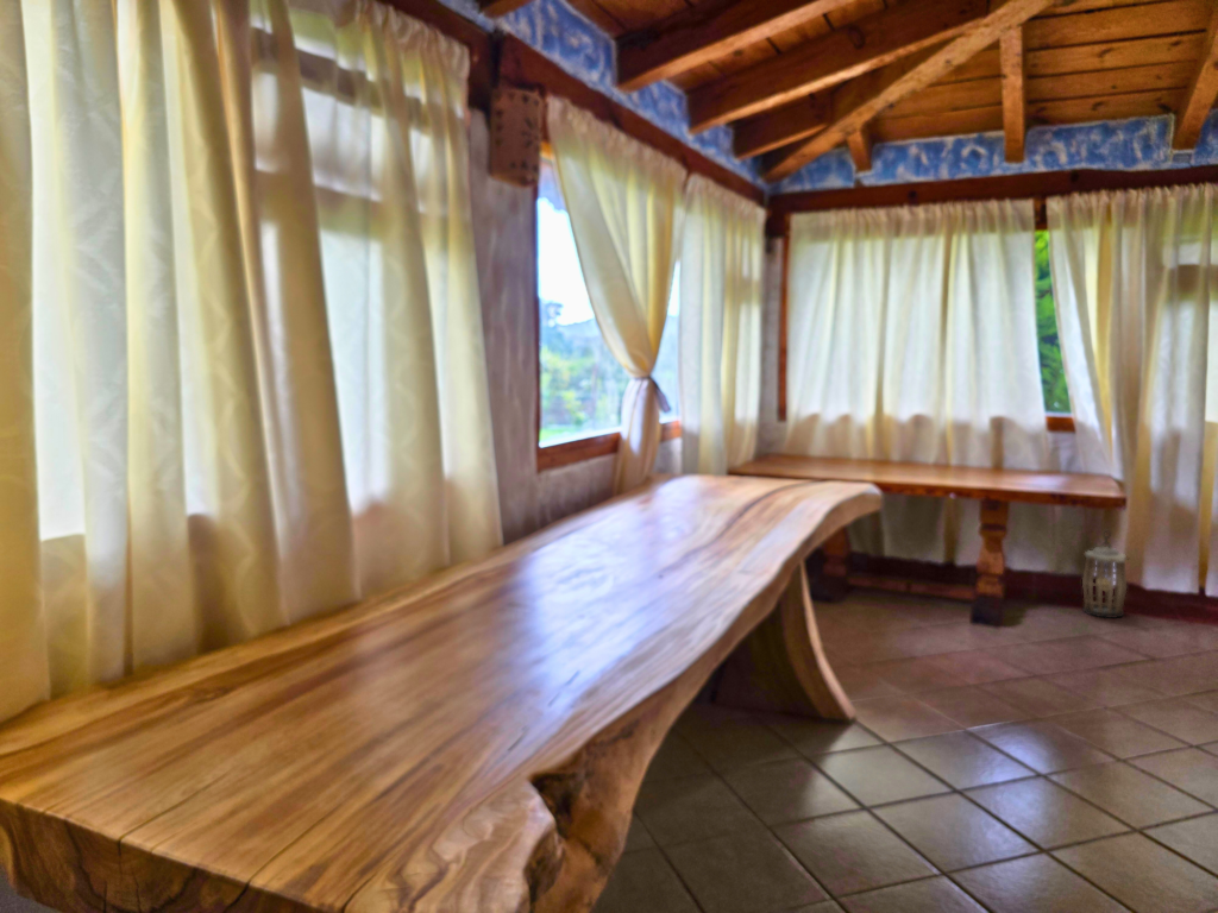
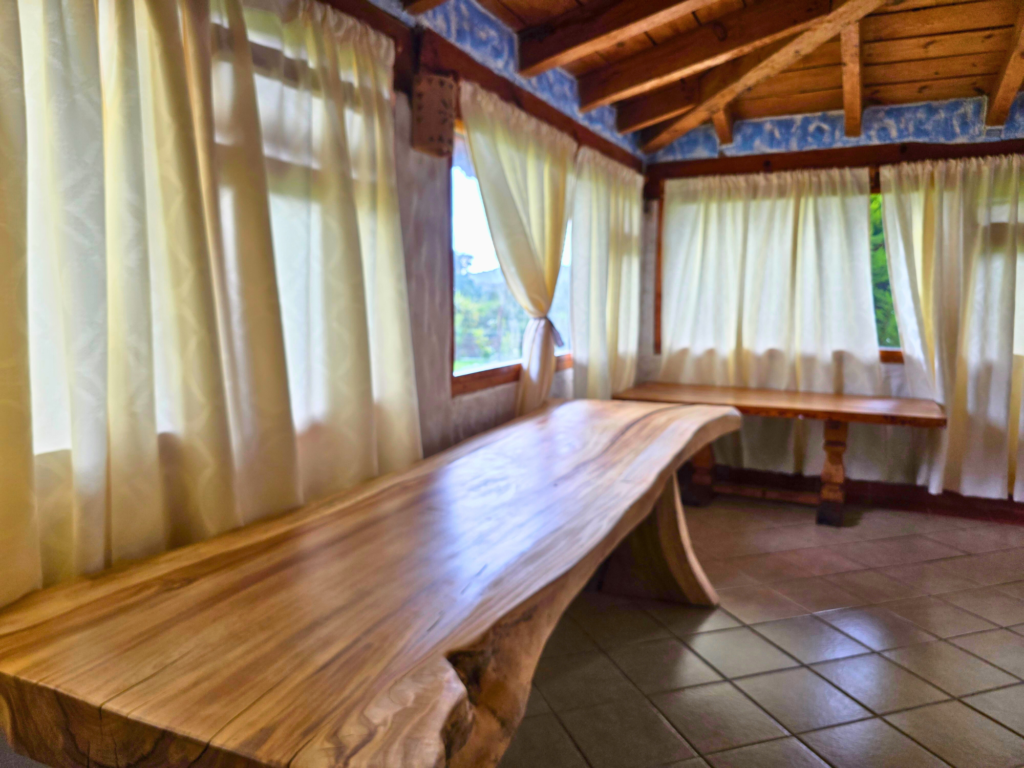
- lantern [1080,529,1130,619]
